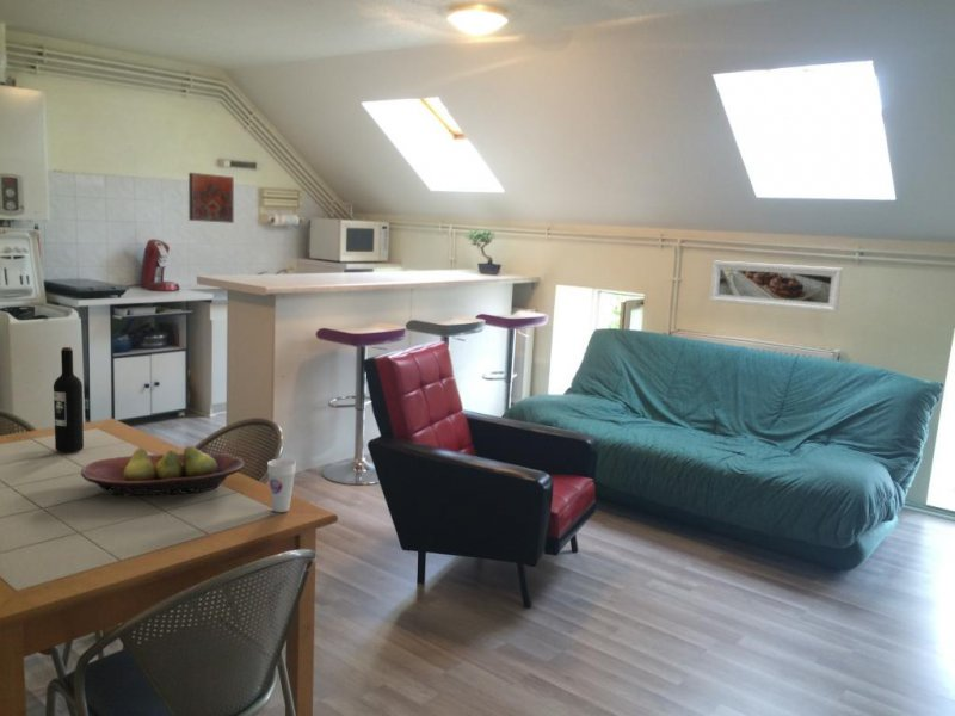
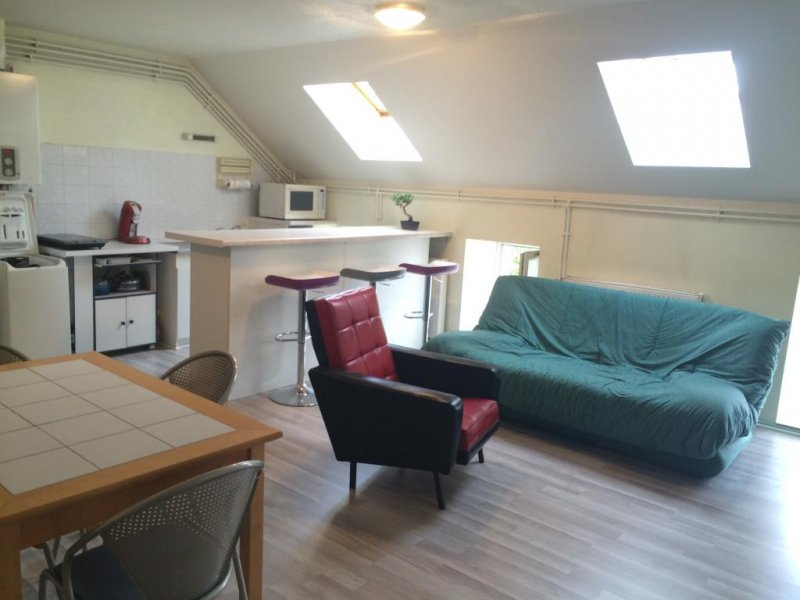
- fruit bowl [80,445,246,498]
- decorative tile [187,172,235,224]
- wine bottle [53,346,85,453]
- cup [266,458,297,513]
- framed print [709,259,844,314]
